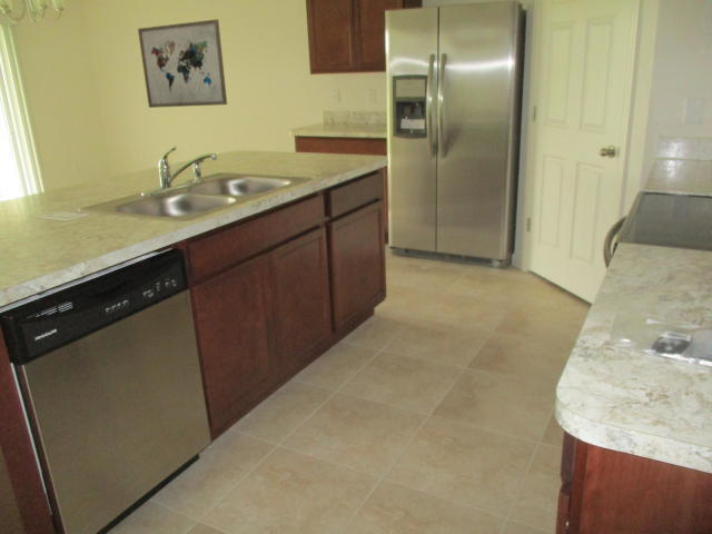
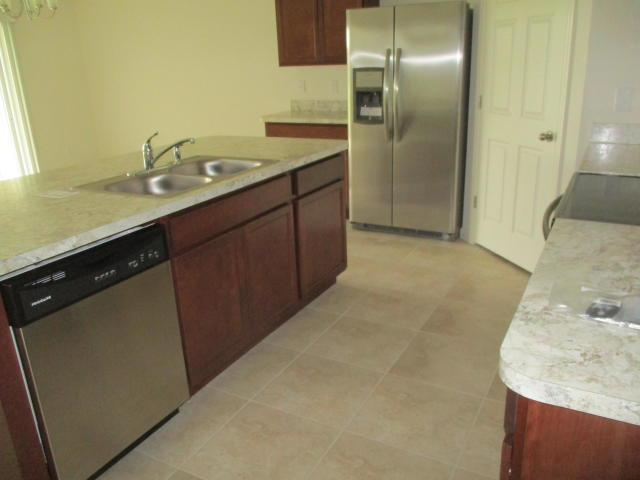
- wall art [137,18,228,109]
